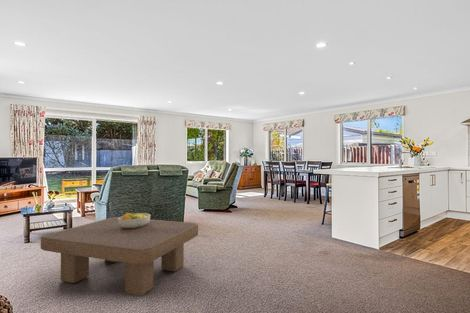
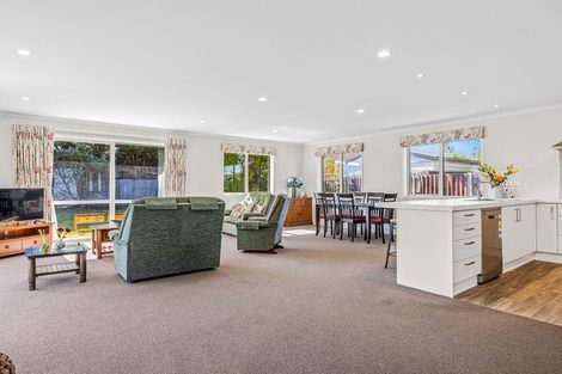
- fruit bowl [118,212,151,229]
- coffee table [40,216,199,297]
